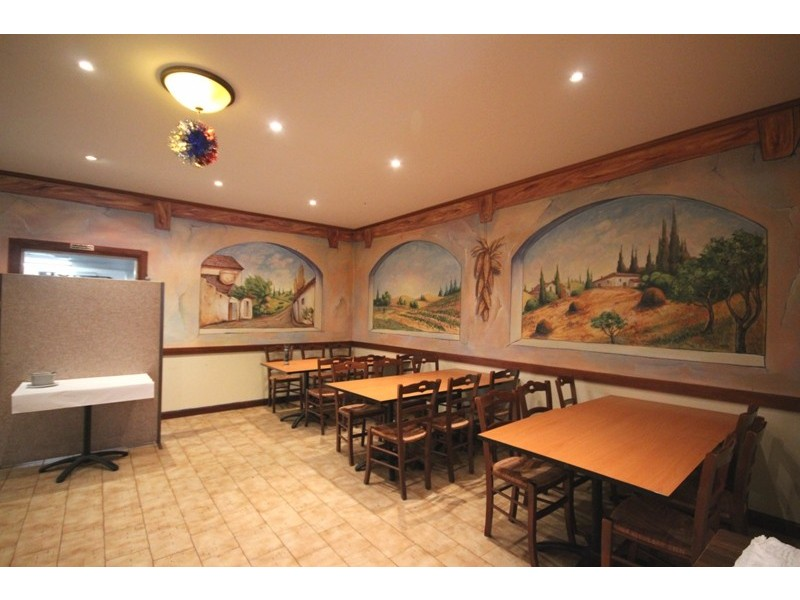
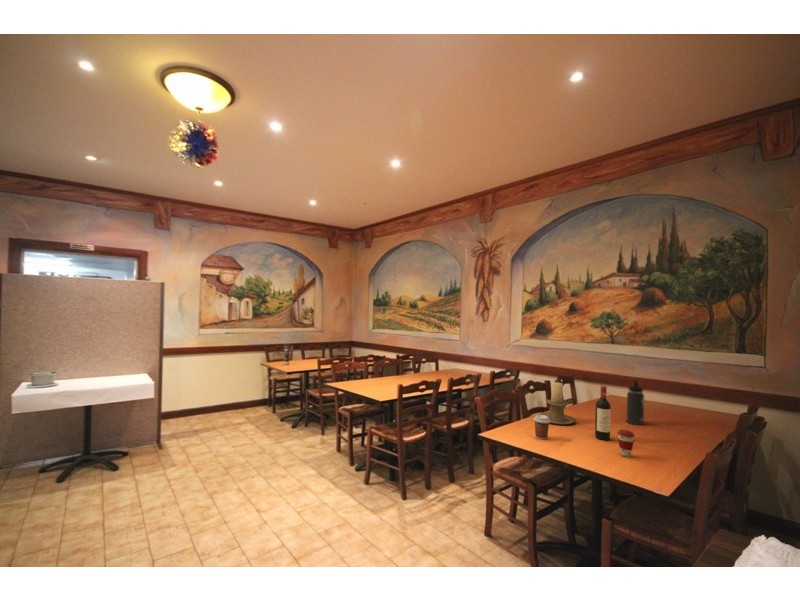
+ coffee cup [617,429,635,458]
+ thermos bottle [625,379,646,426]
+ coffee cup [533,414,550,440]
+ wine bottle [594,385,612,441]
+ candle holder [538,381,577,426]
